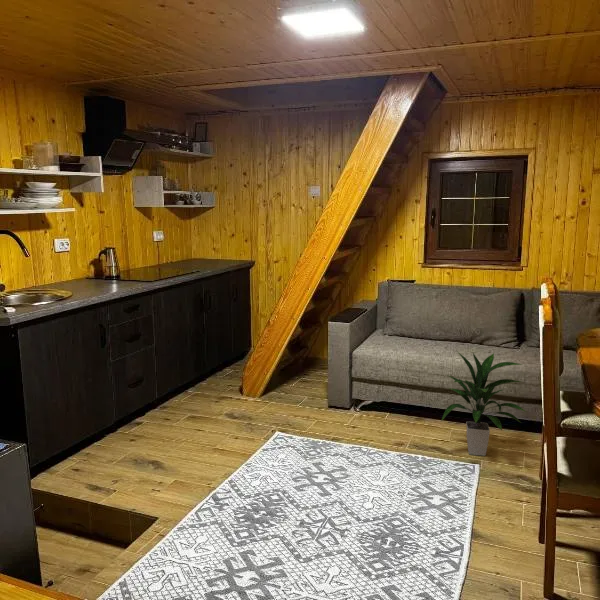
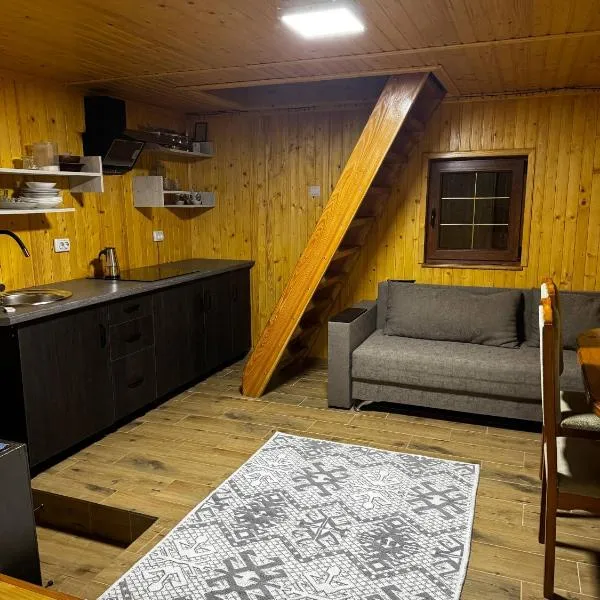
- indoor plant [440,351,527,457]
